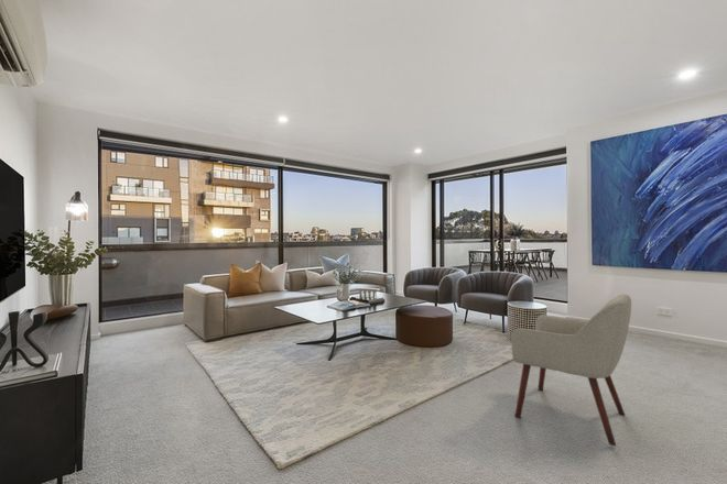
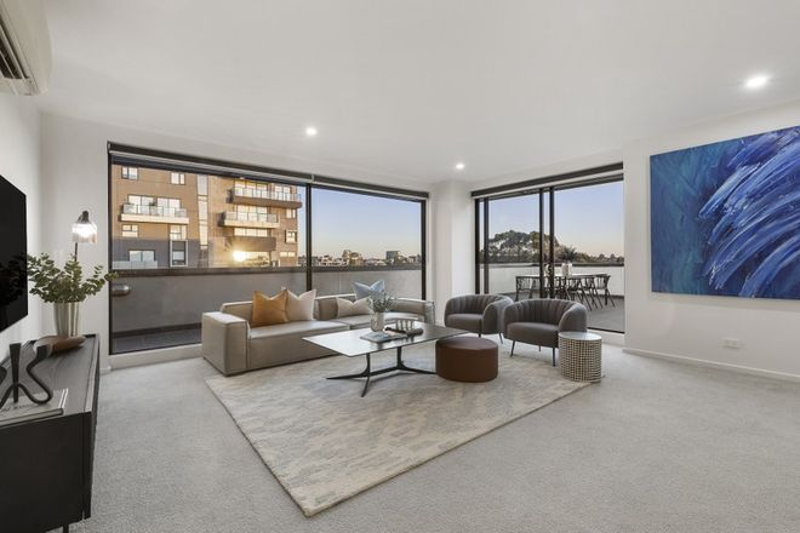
- chair [510,294,632,447]
